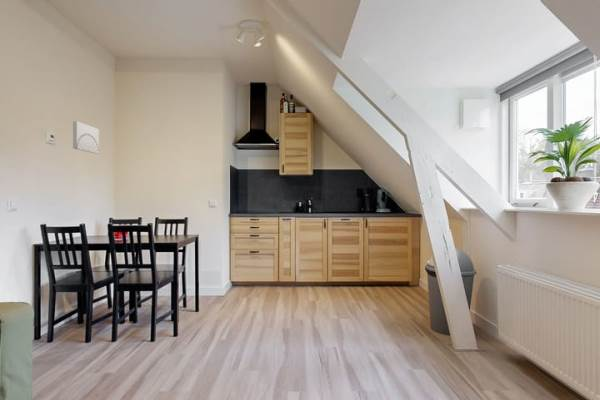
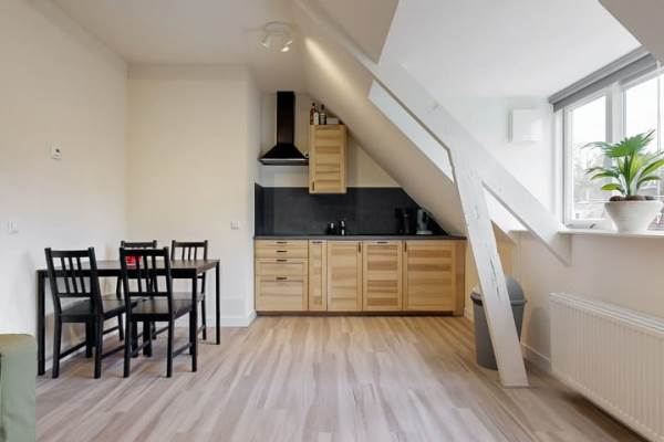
- wall art [72,120,100,155]
